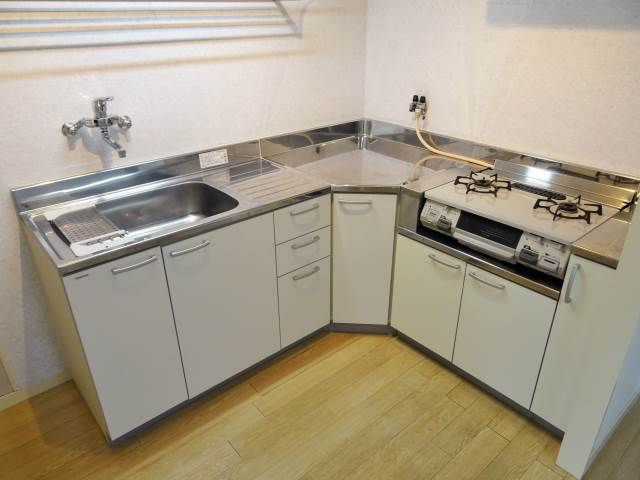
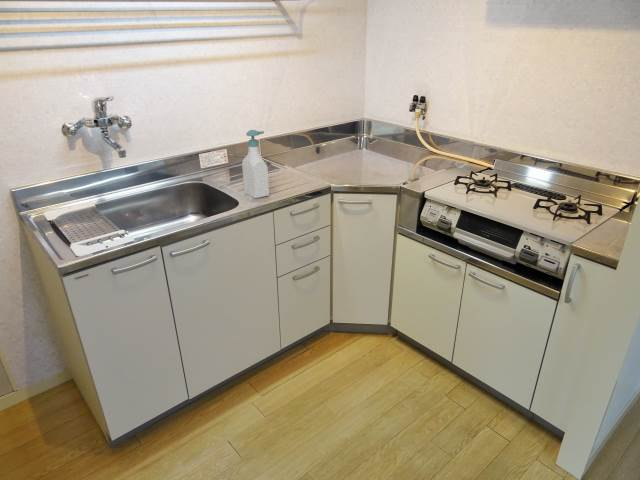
+ soap bottle [241,129,270,199]
